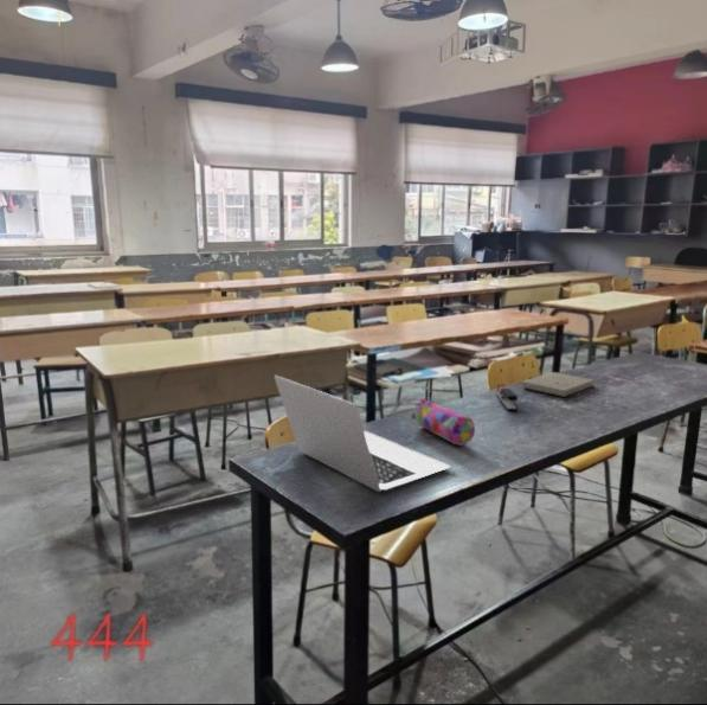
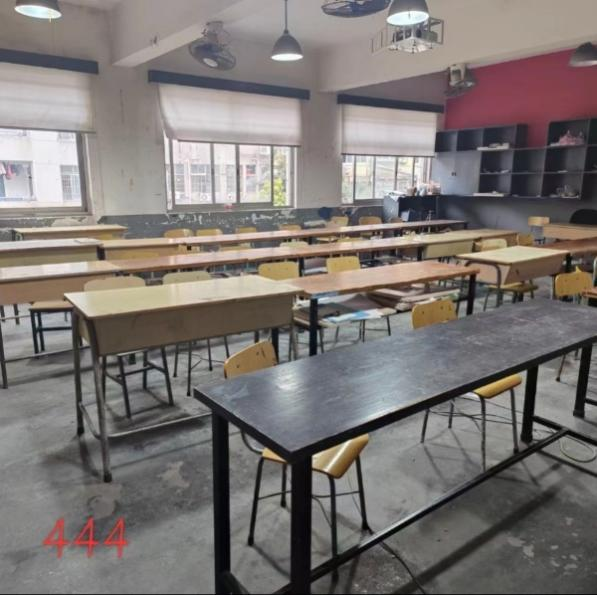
- book [521,371,594,398]
- pencil case [411,397,476,447]
- stapler [495,383,519,411]
- laptop [274,374,451,493]
